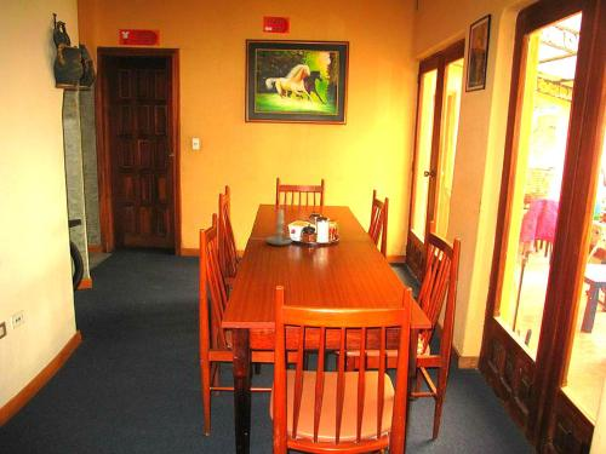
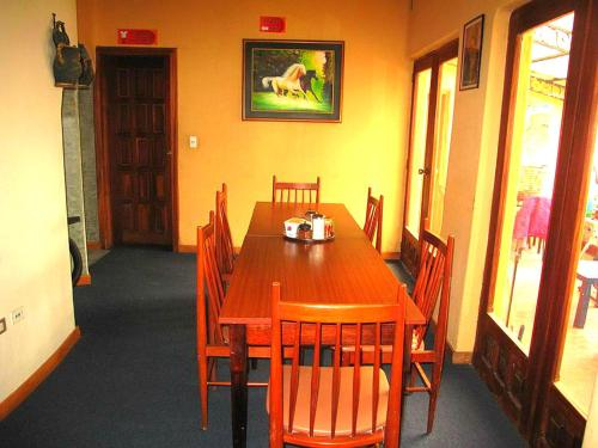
- candle [265,208,293,246]
